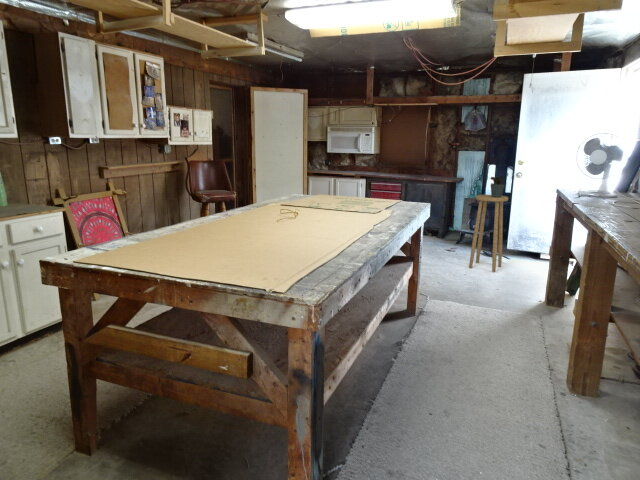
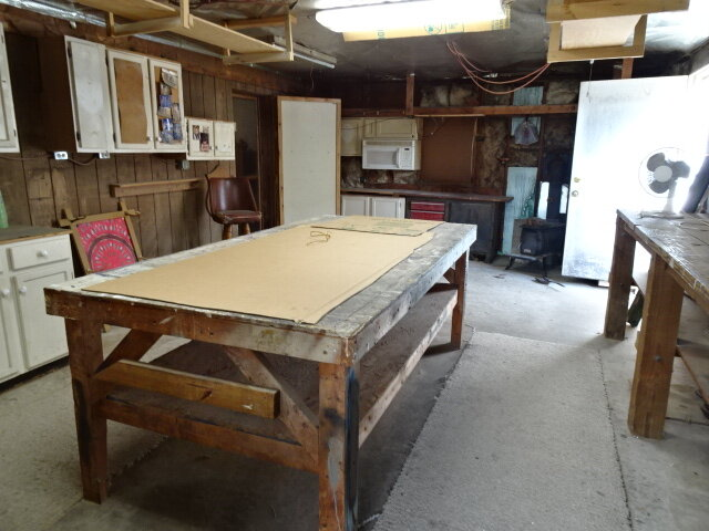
- stool [468,194,509,273]
- potted plant [489,172,507,198]
